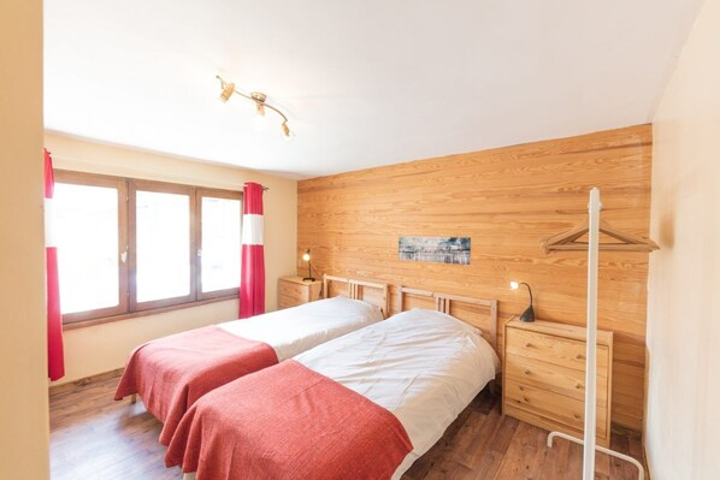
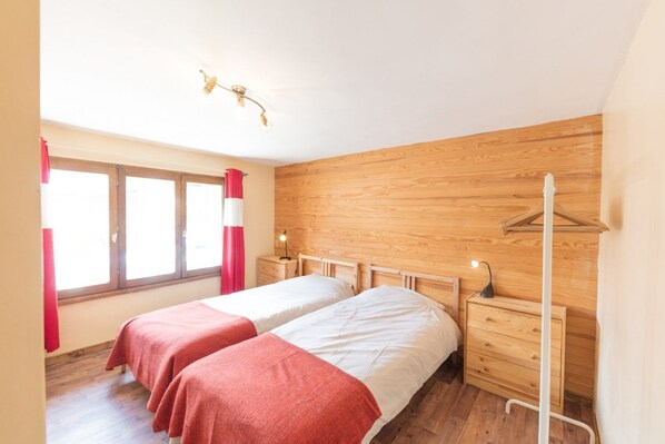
- wall art [397,236,472,266]
